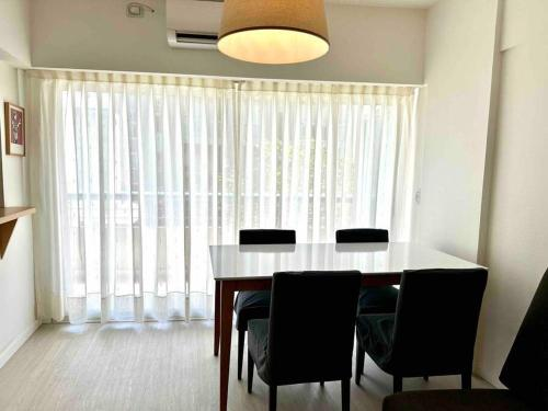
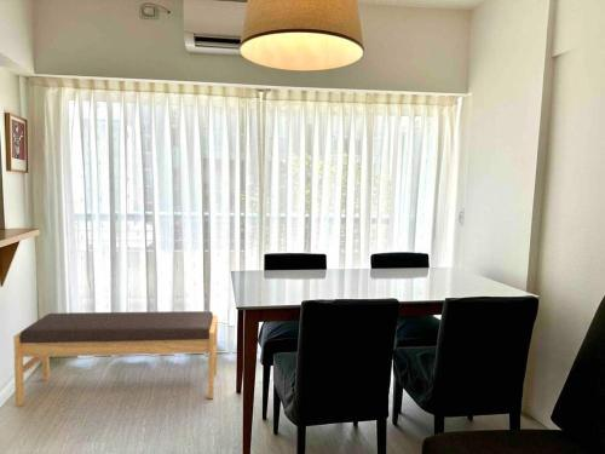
+ bench [12,310,219,408]
